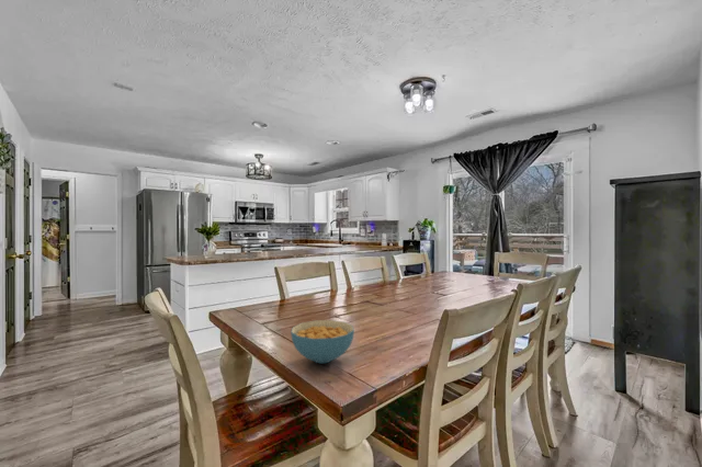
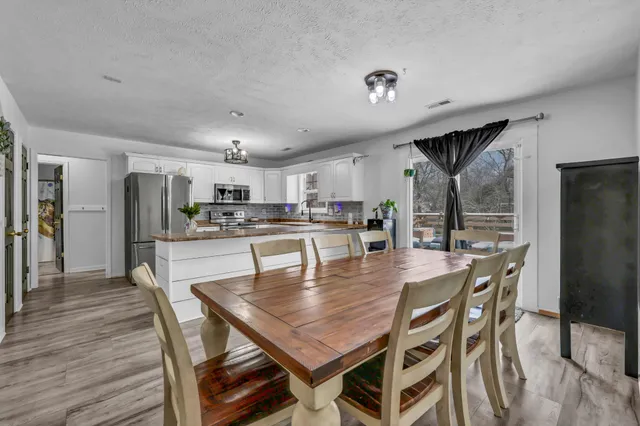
- cereal bowl [290,319,355,364]
